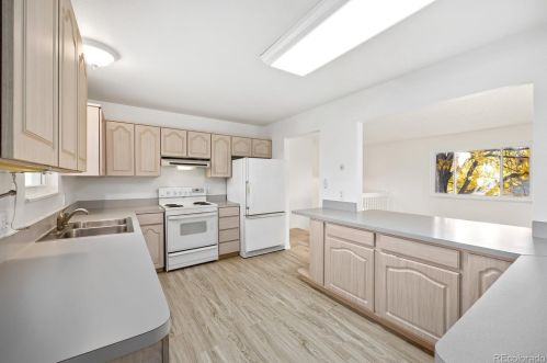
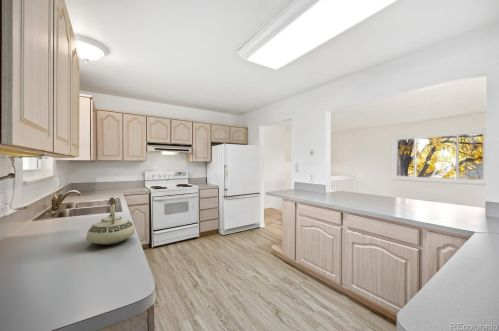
+ teakettle [85,196,136,246]
